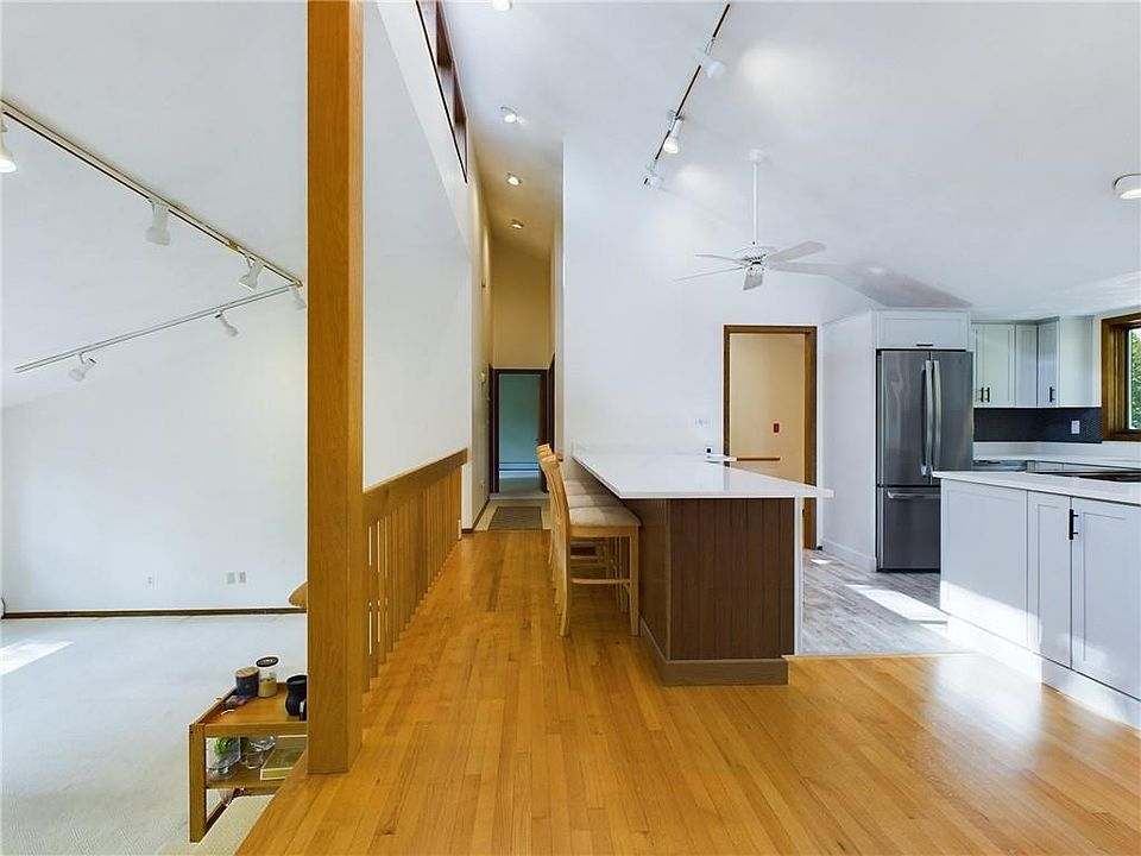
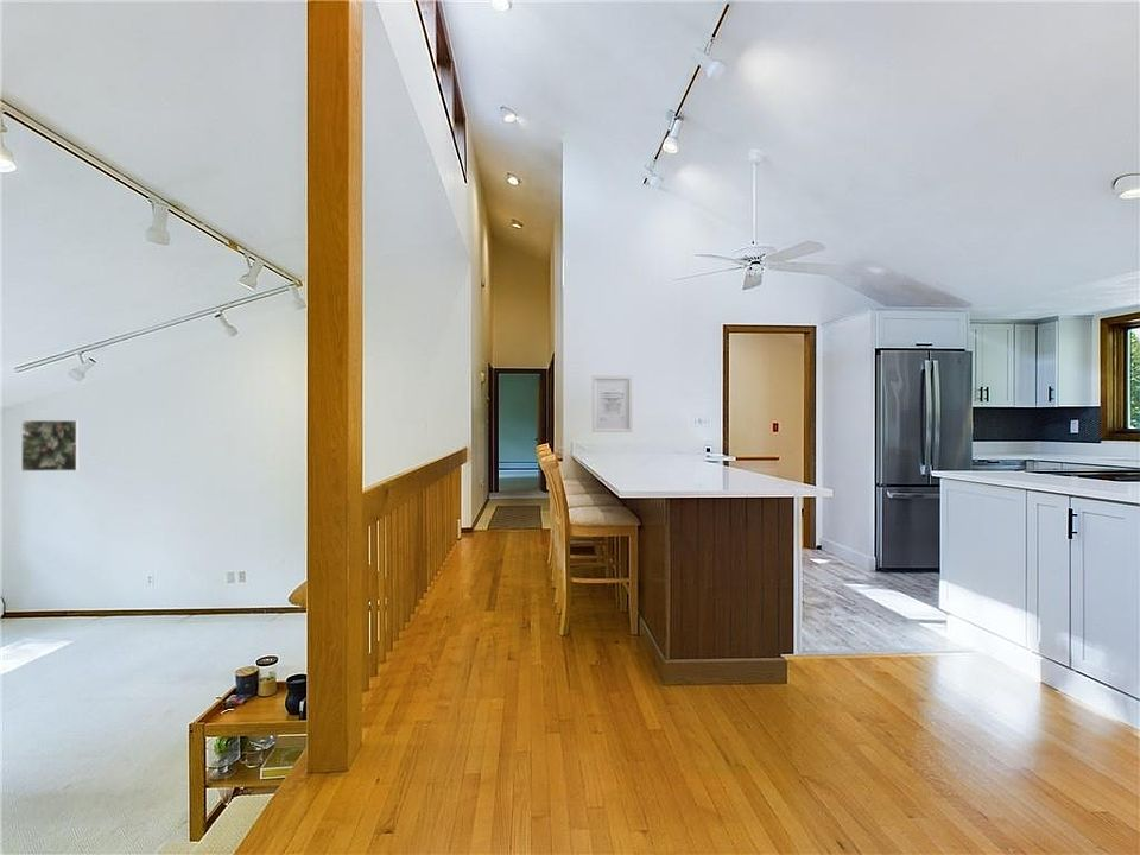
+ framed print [20,419,80,473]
+ wall art [591,374,633,433]
